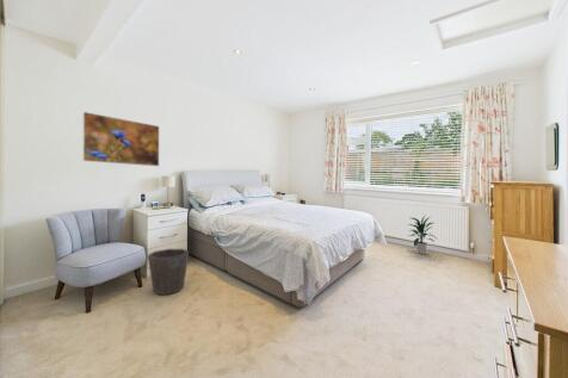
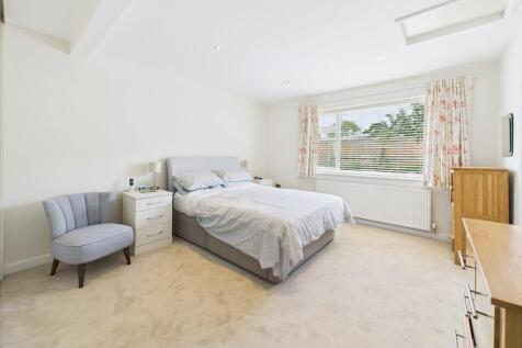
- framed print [82,111,160,167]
- waste bin [147,248,190,296]
- indoor plant [407,215,436,255]
